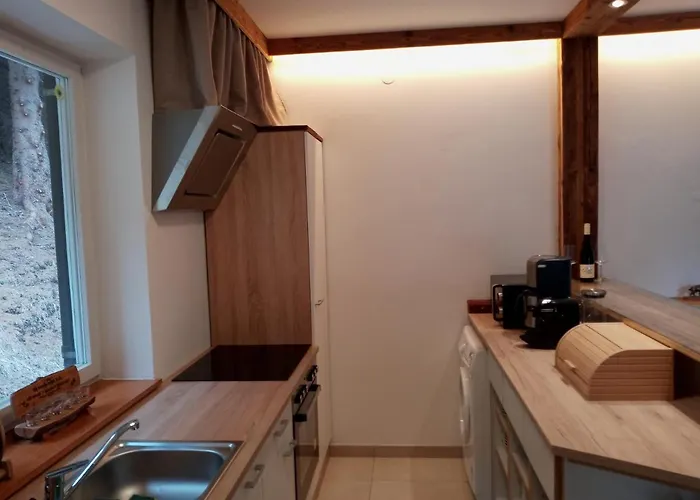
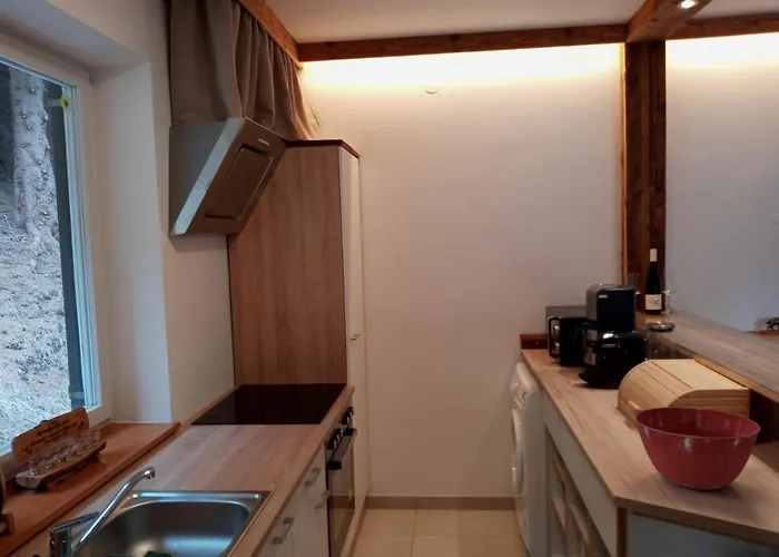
+ mixing bowl [633,405,761,491]
